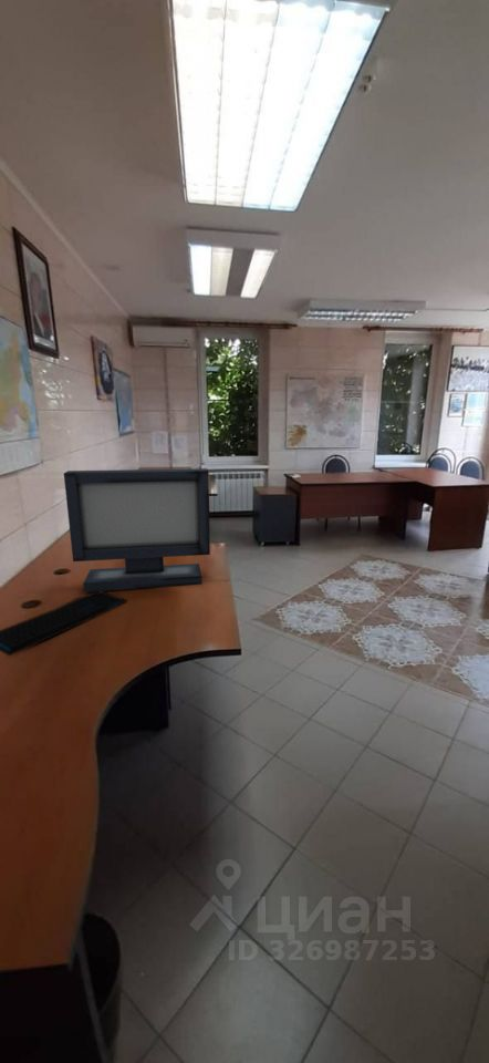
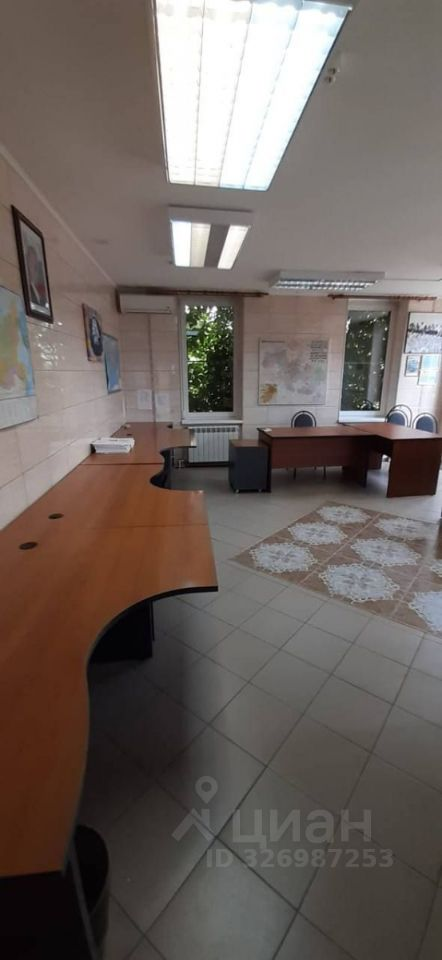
- keyboard [0,590,128,658]
- monitor [63,467,211,594]
